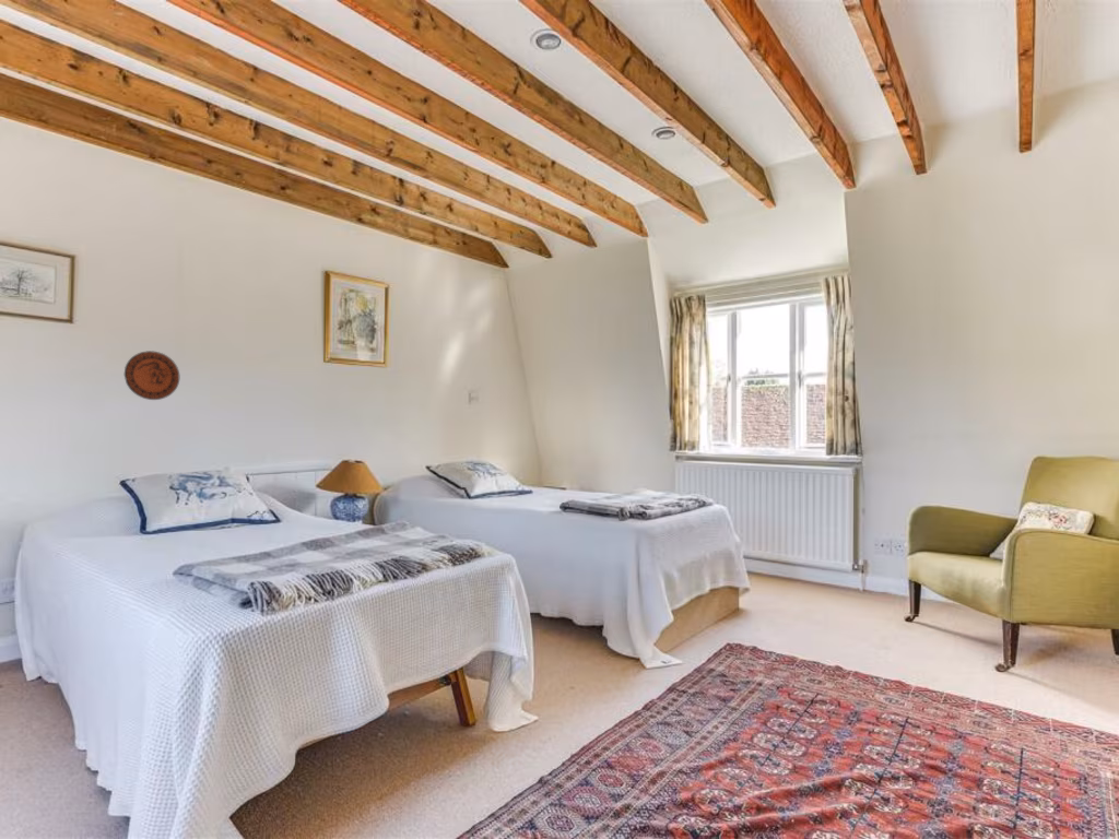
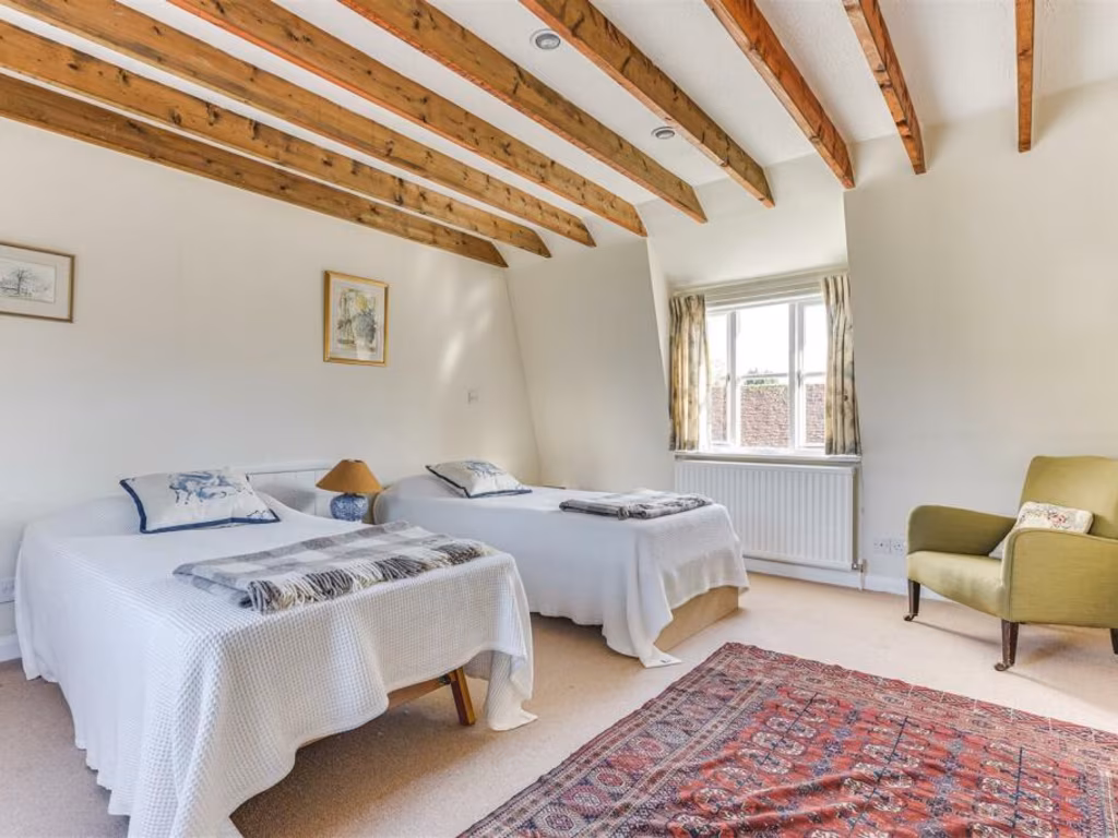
- decorative plate [123,350,180,401]
